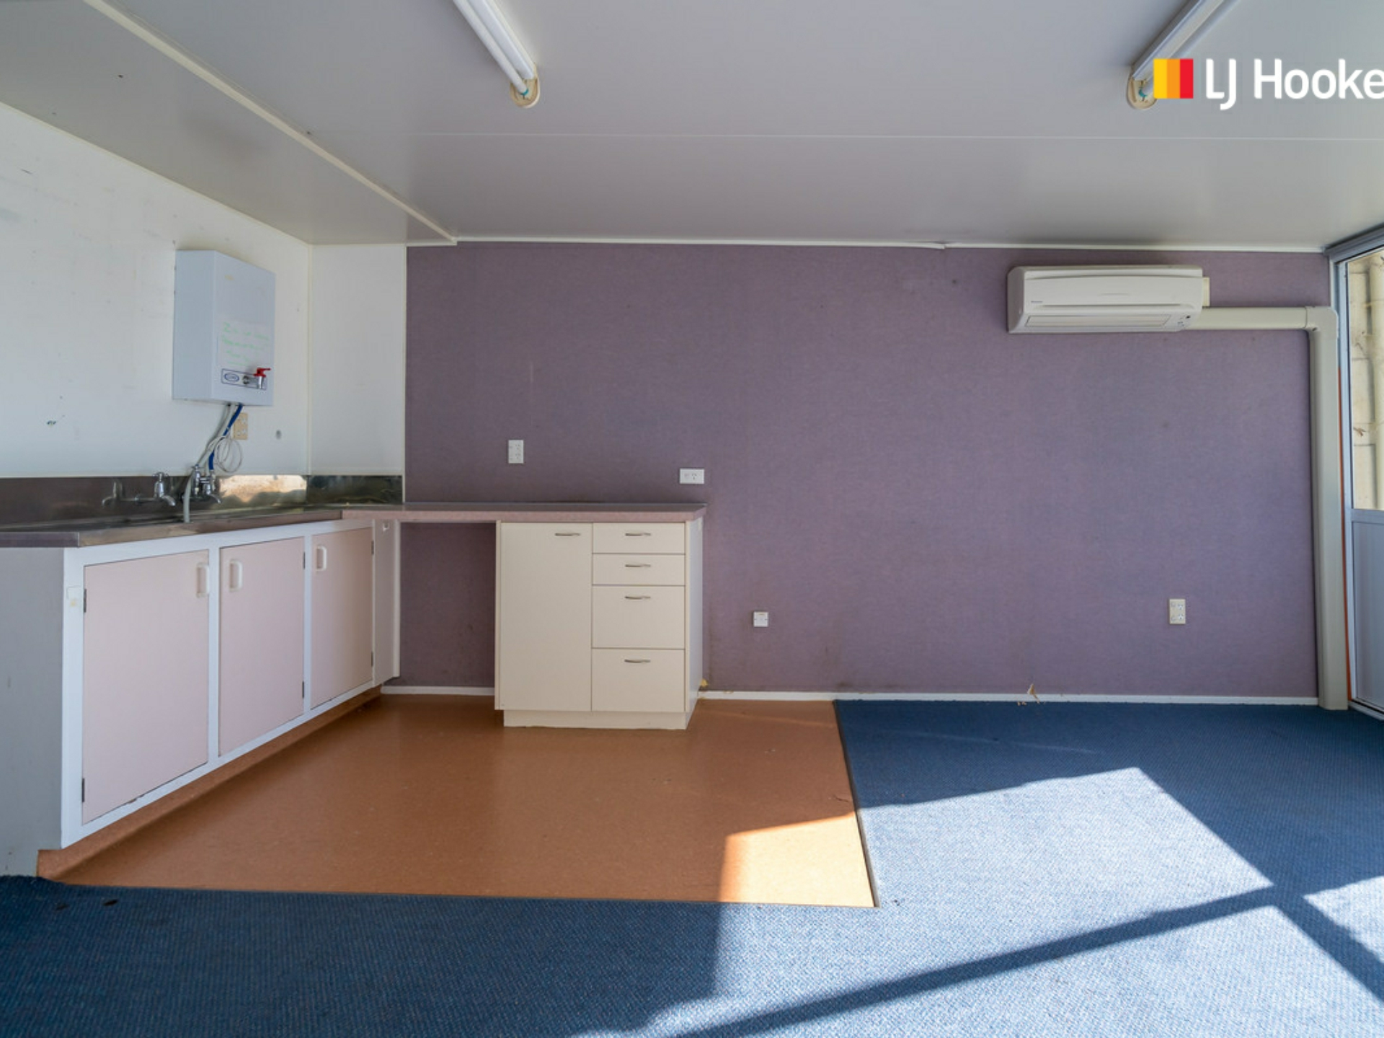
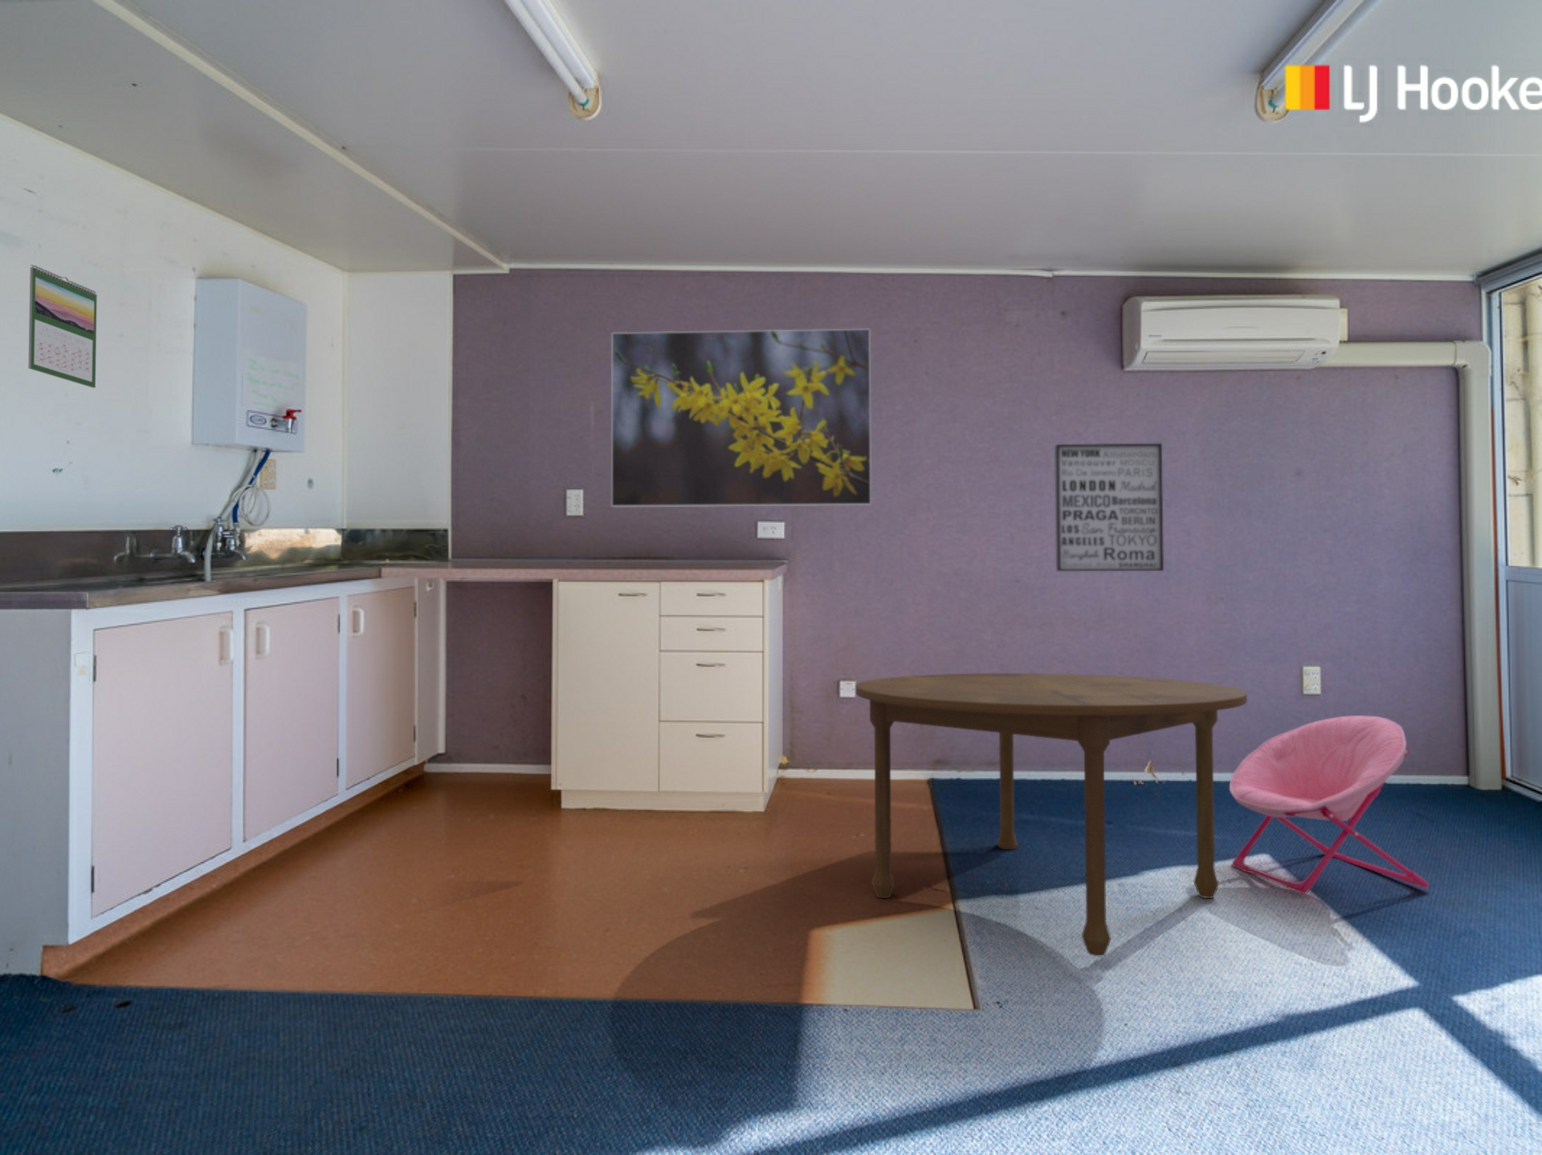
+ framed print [611,328,872,507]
+ dining table [855,673,1248,957]
+ calendar [27,264,98,388]
+ wall art [1054,443,1164,571]
+ chair [1229,715,1429,895]
